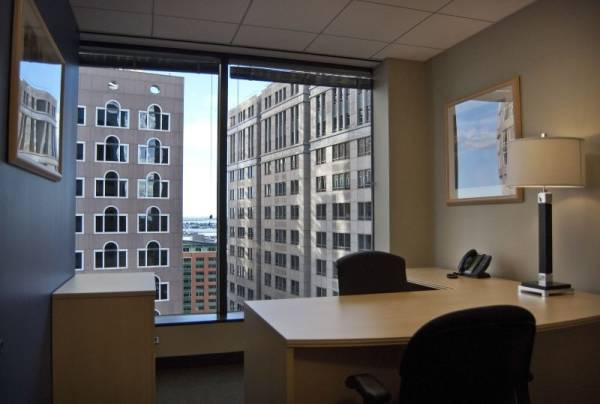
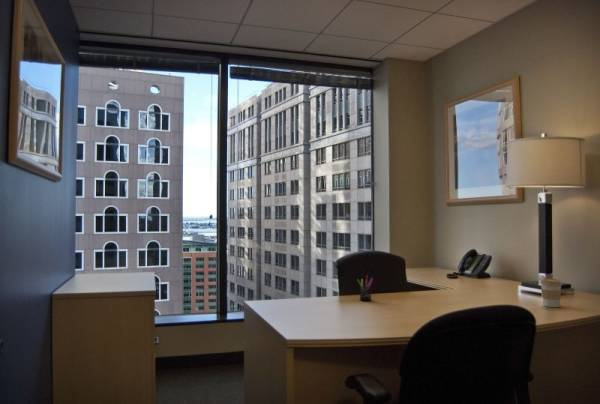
+ coffee cup [539,277,563,308]
+ pen holder [356,274,374,302]
